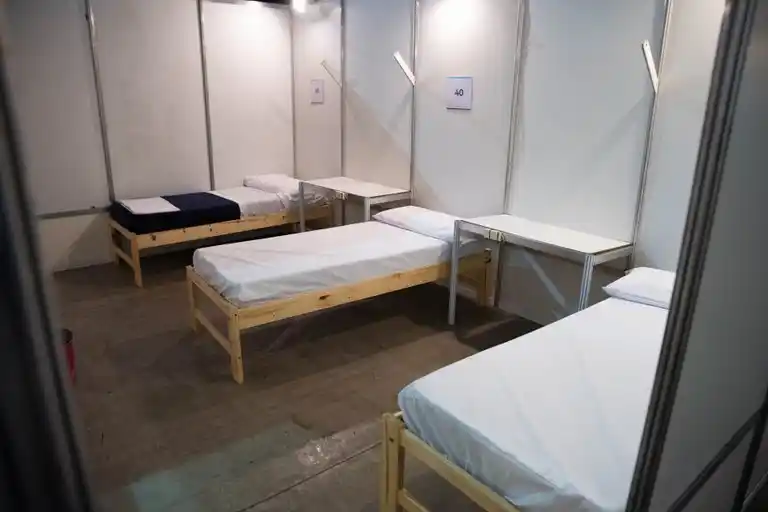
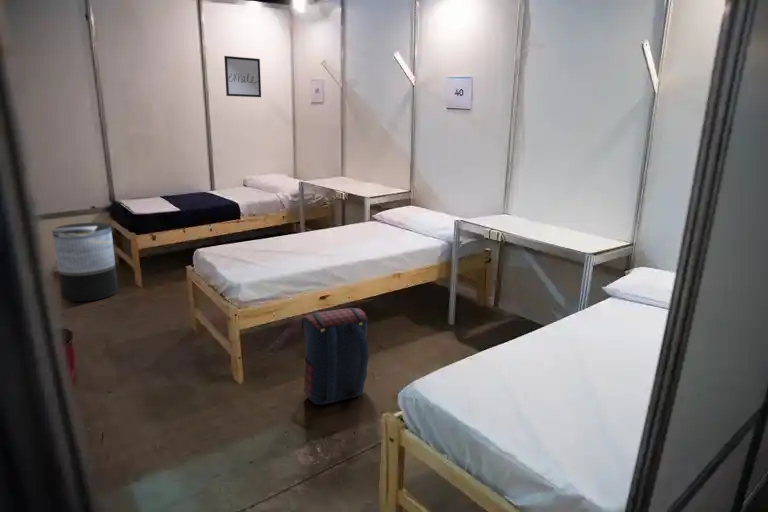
+ satchel [300,307,370,406]
+ wall art [223,55,262,98]
+ trash can [51,222,119,303]
